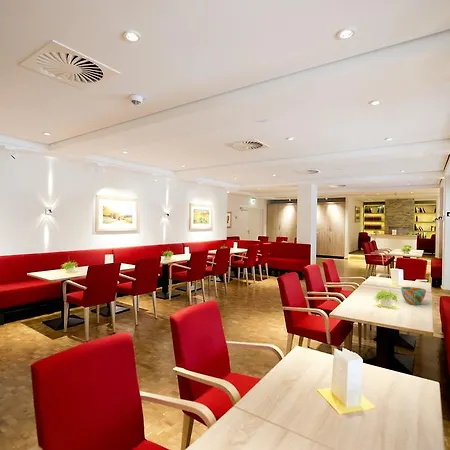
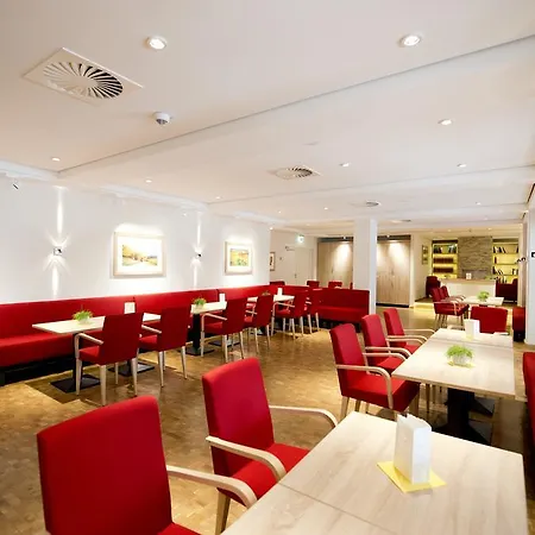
- cup [400,286,427,306]
